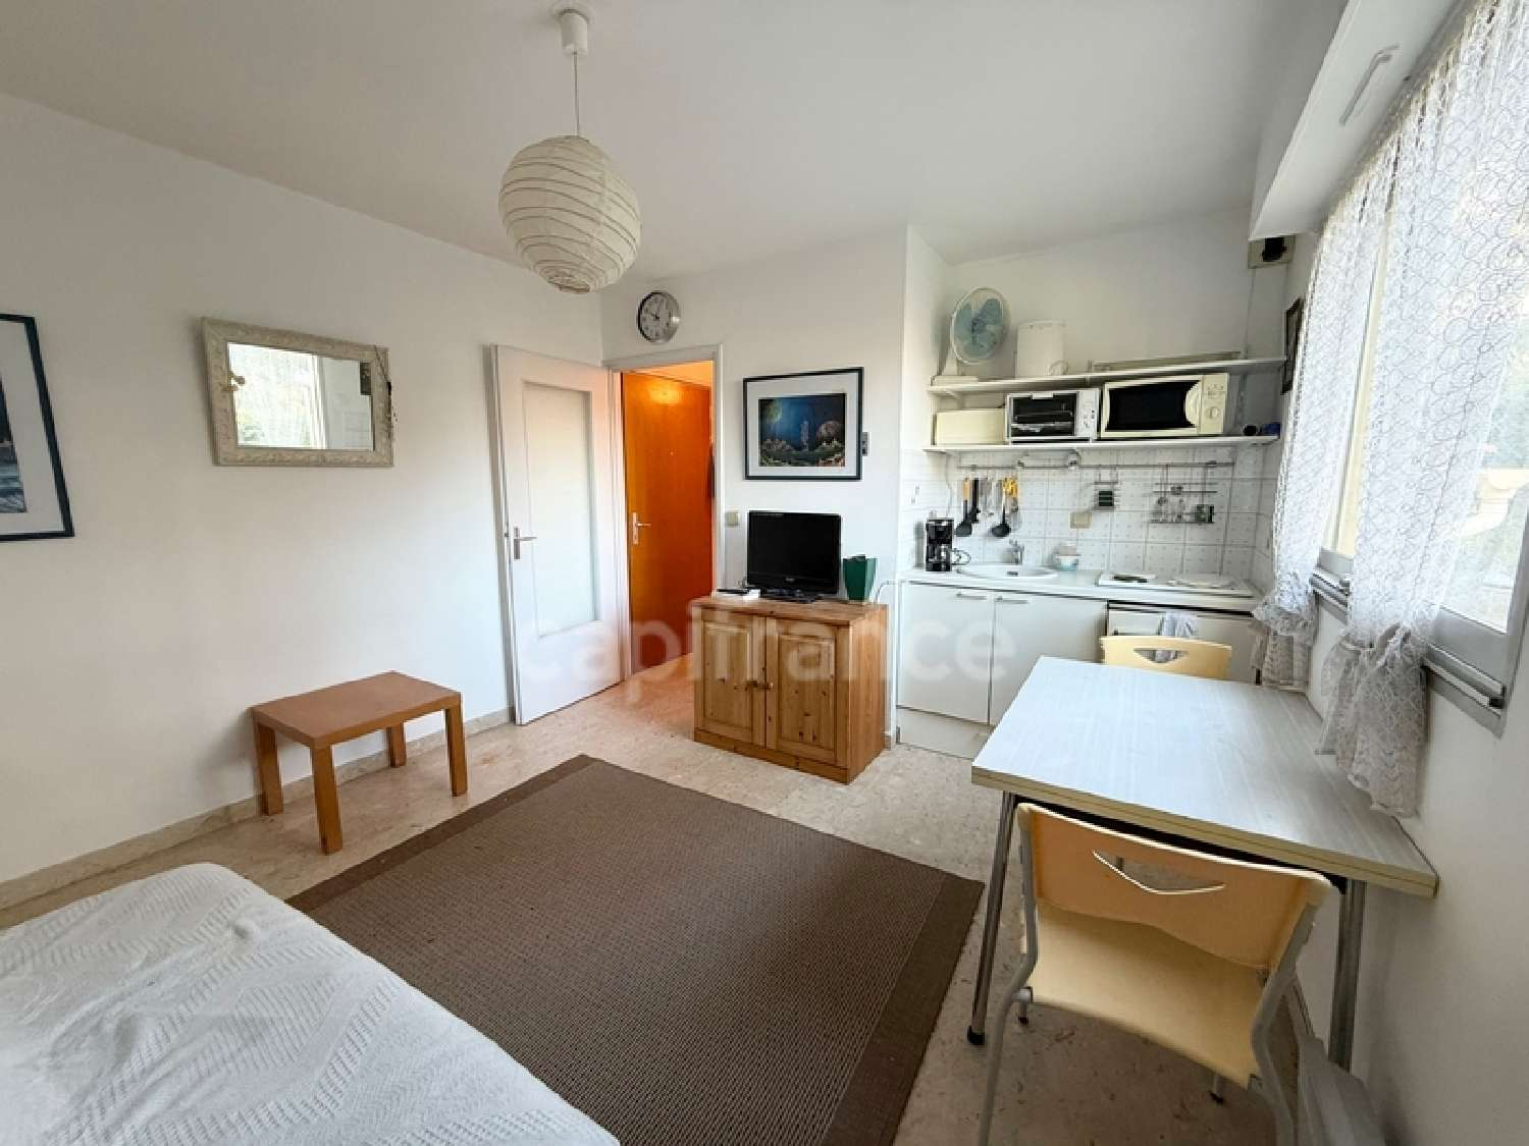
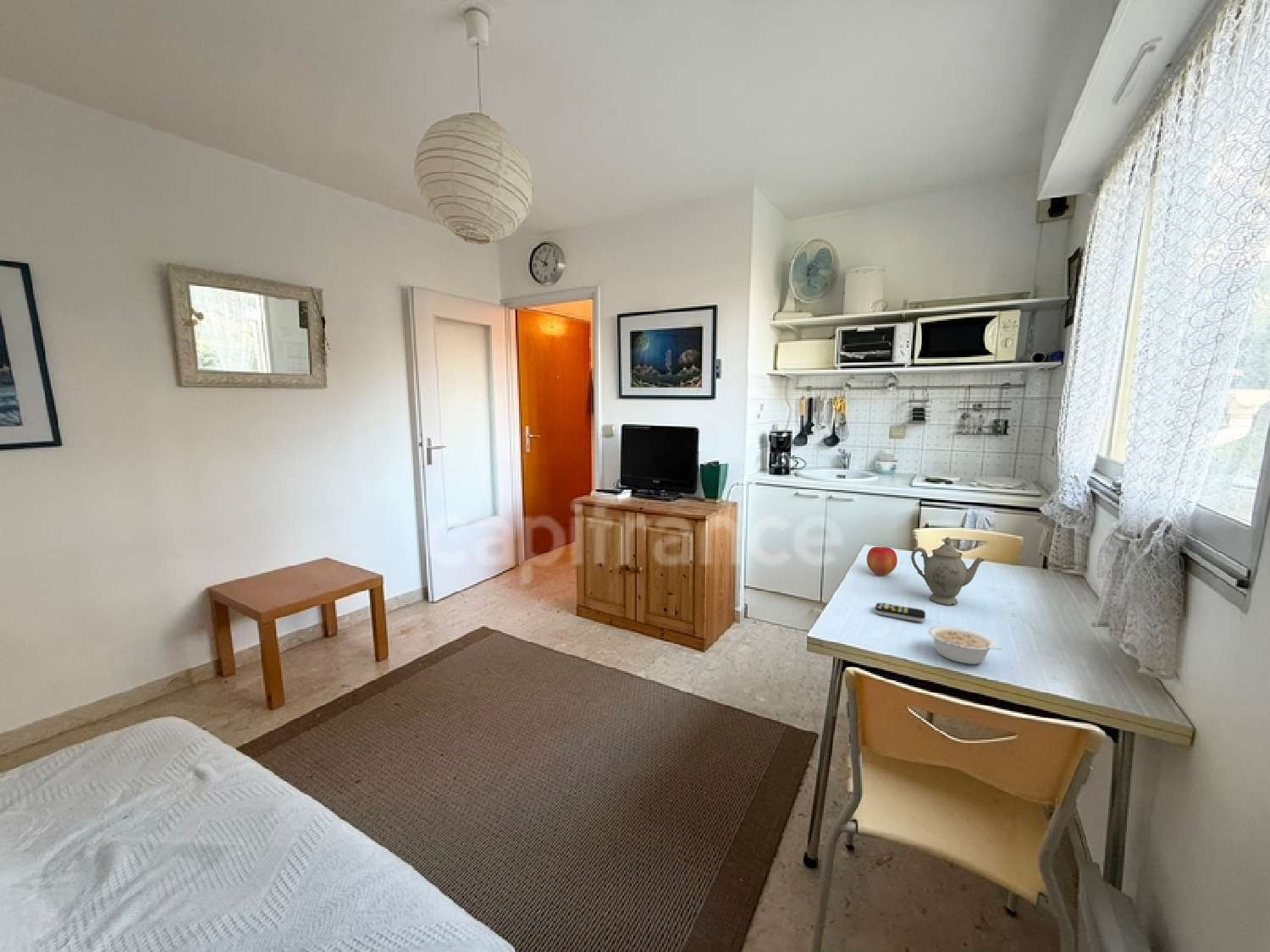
+ legume [927,625,1003,665]
+ apple [866,546,898,576]
+ chinaware [910,537,986,606]
+ remote control [874,602,926,623]
